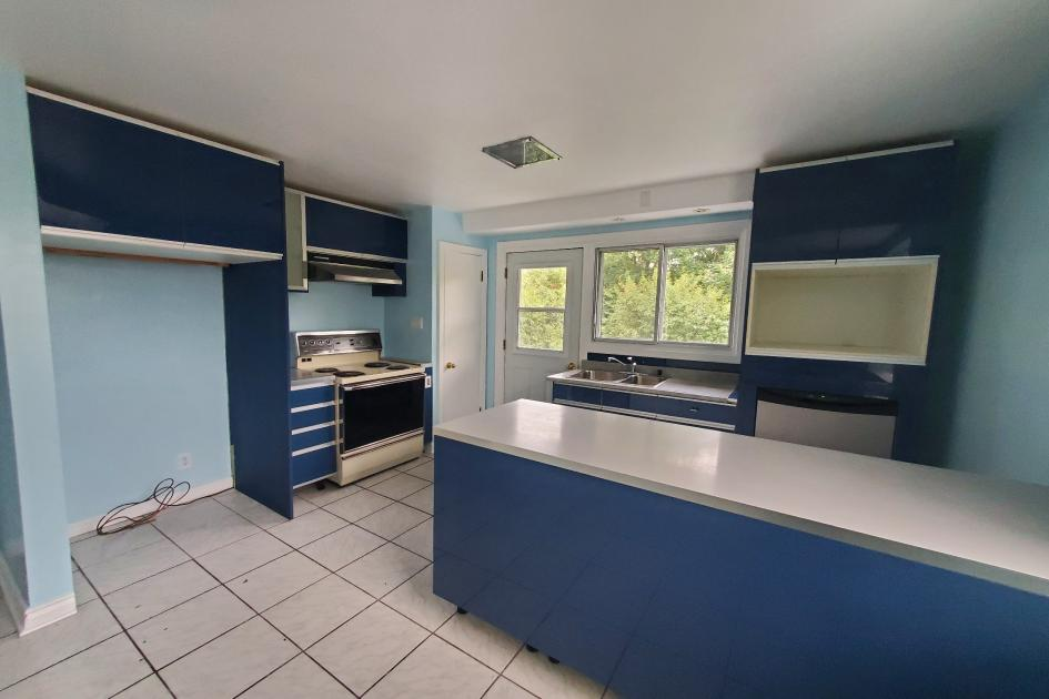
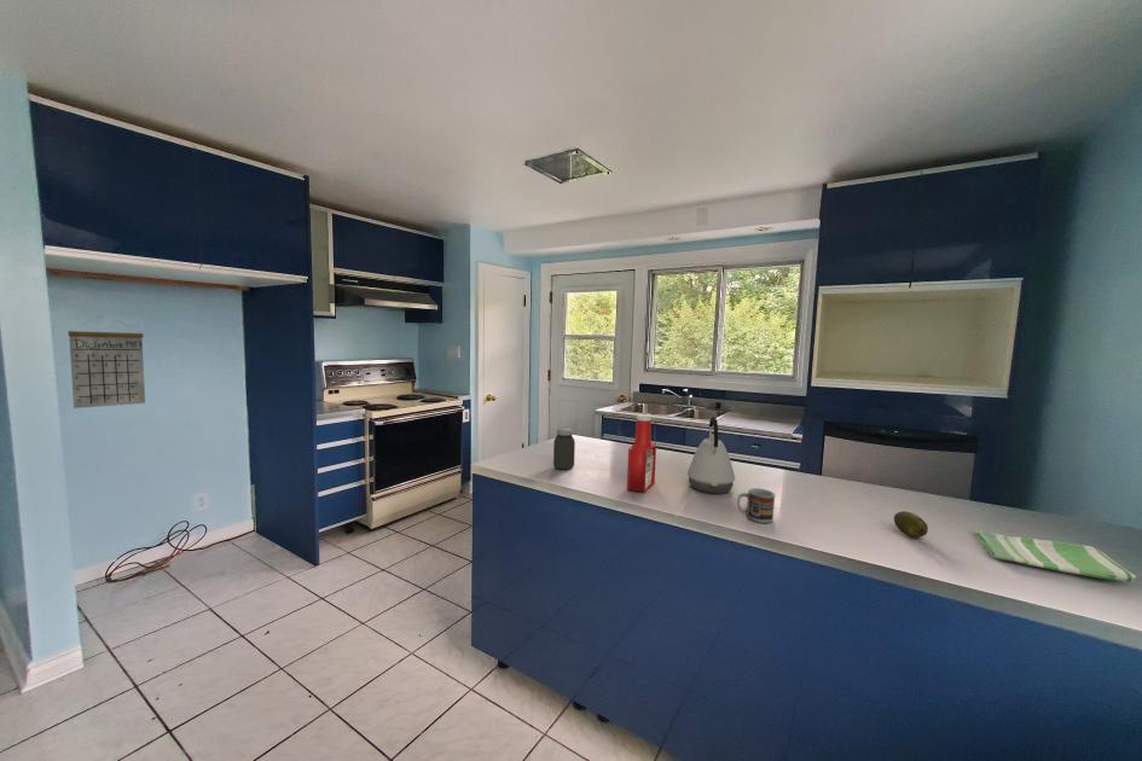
+ jar [552,428,576,471]
+ dish towel [974,527,1137,582]
+ soap bottle [626,413,657,494]
+ kettle [686,416,736,494]
+ fruit [893,510,929,539]
+ cup [736,487,776,524]
+ calendar [68,315,146,409]
